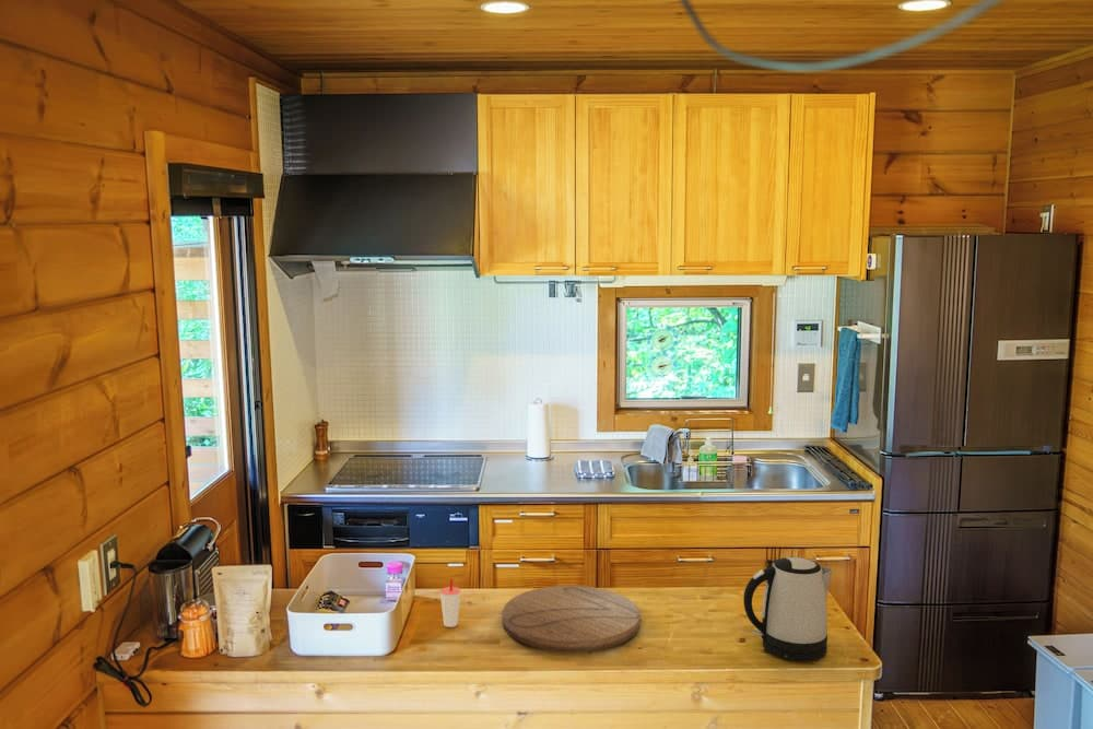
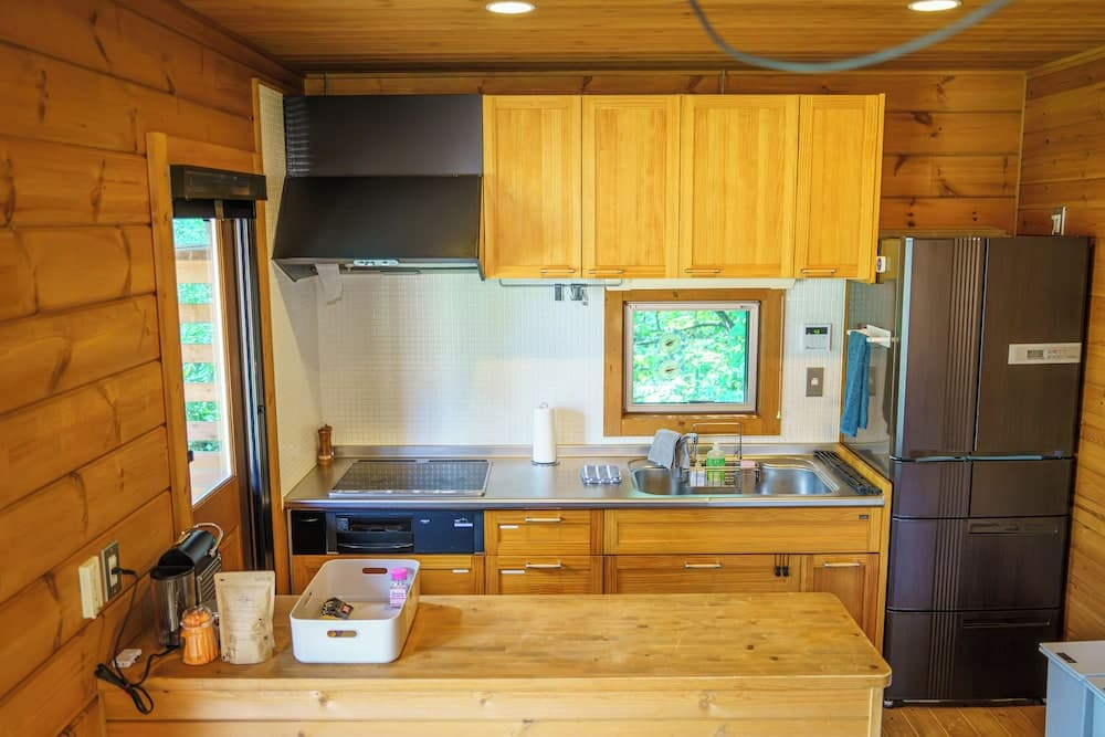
- kettle [742,556,833,662]
- cup [438,578,462,628]
- cutting board [502,585,640,654]
